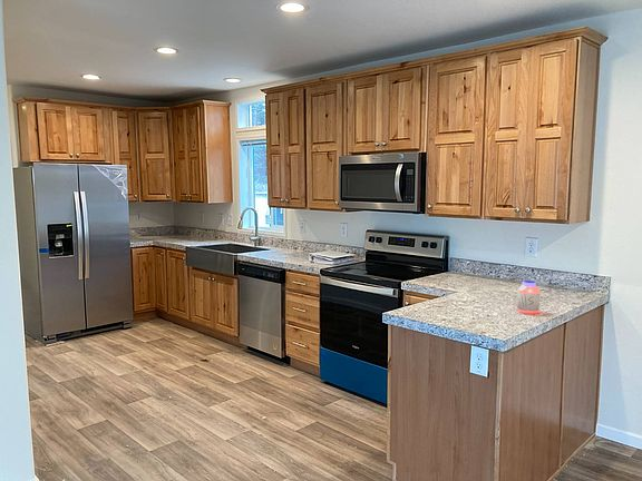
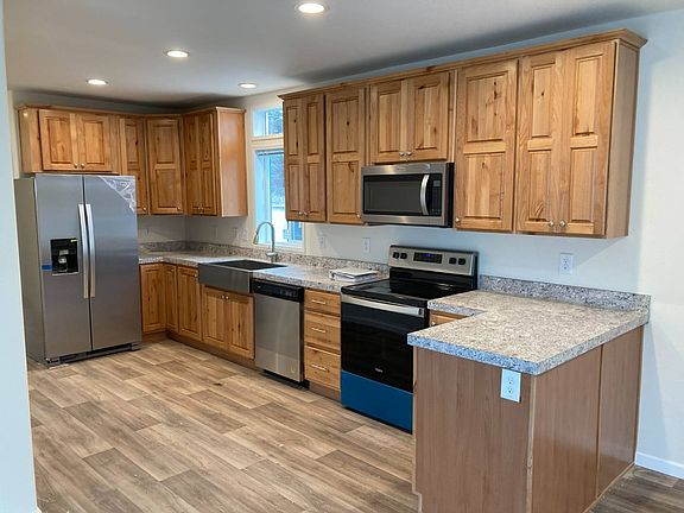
- jar [516,279,541,315]
